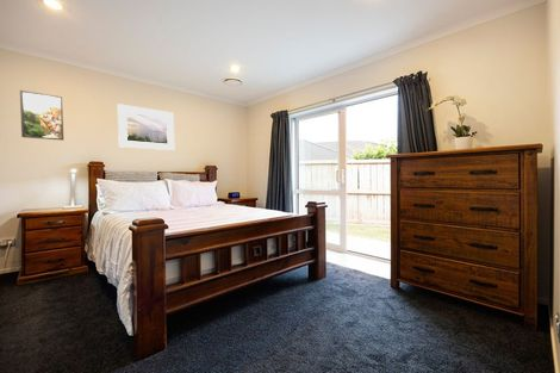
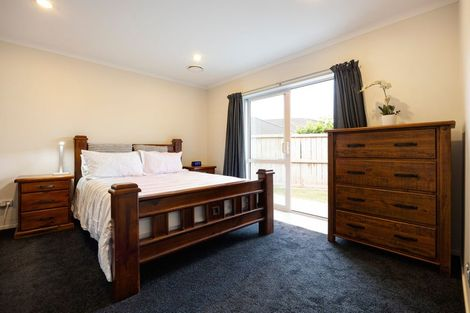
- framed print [19,89,64,142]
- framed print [117,102,175,151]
